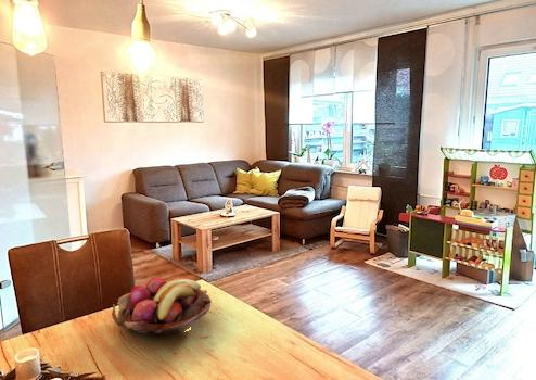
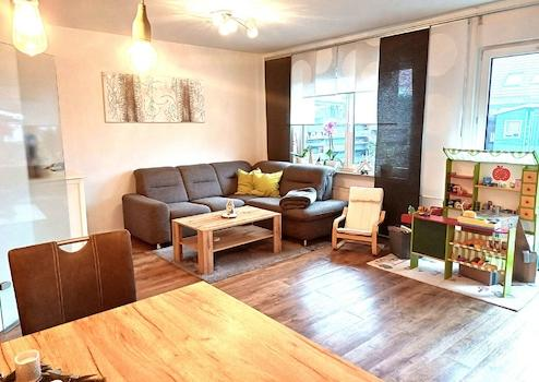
- fruit basket [111,277,213,337]
